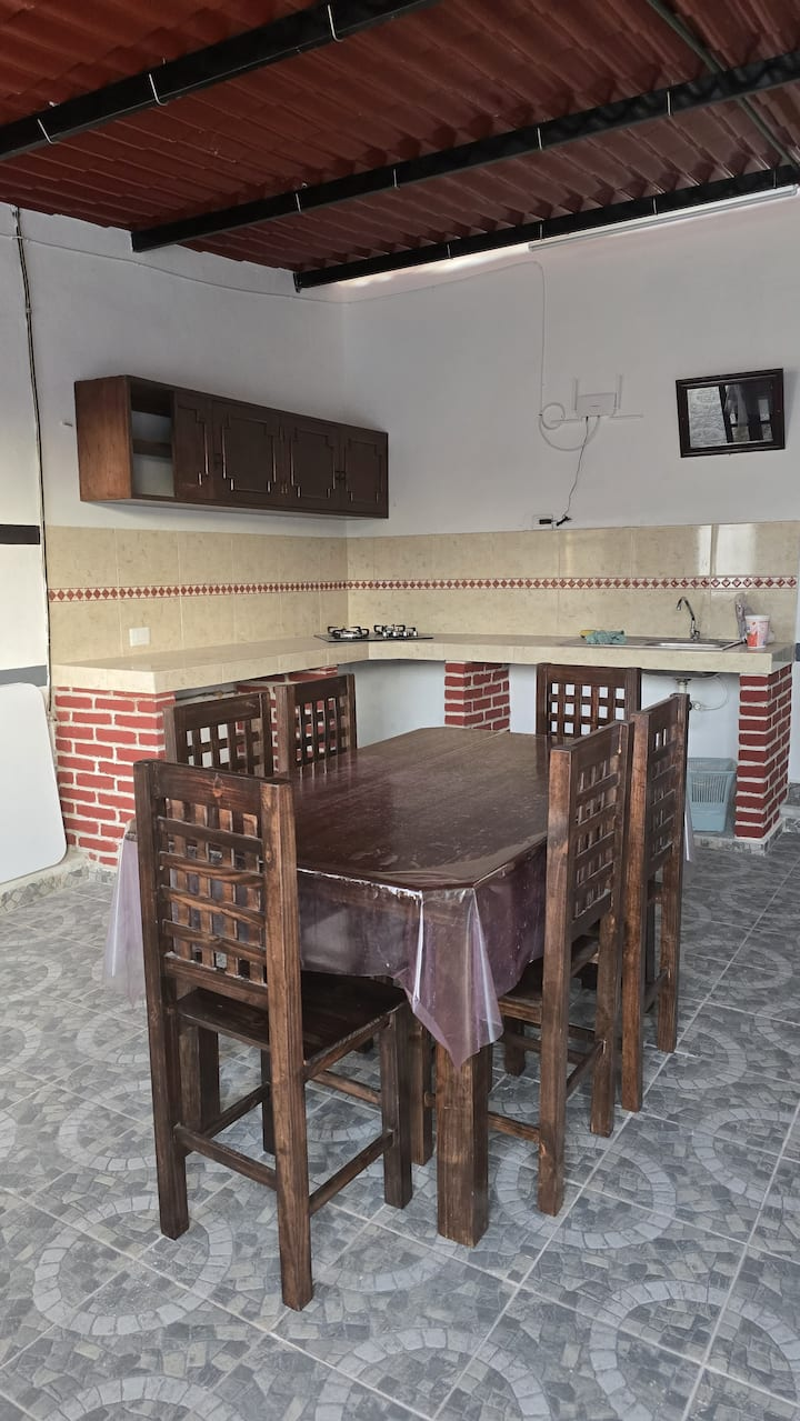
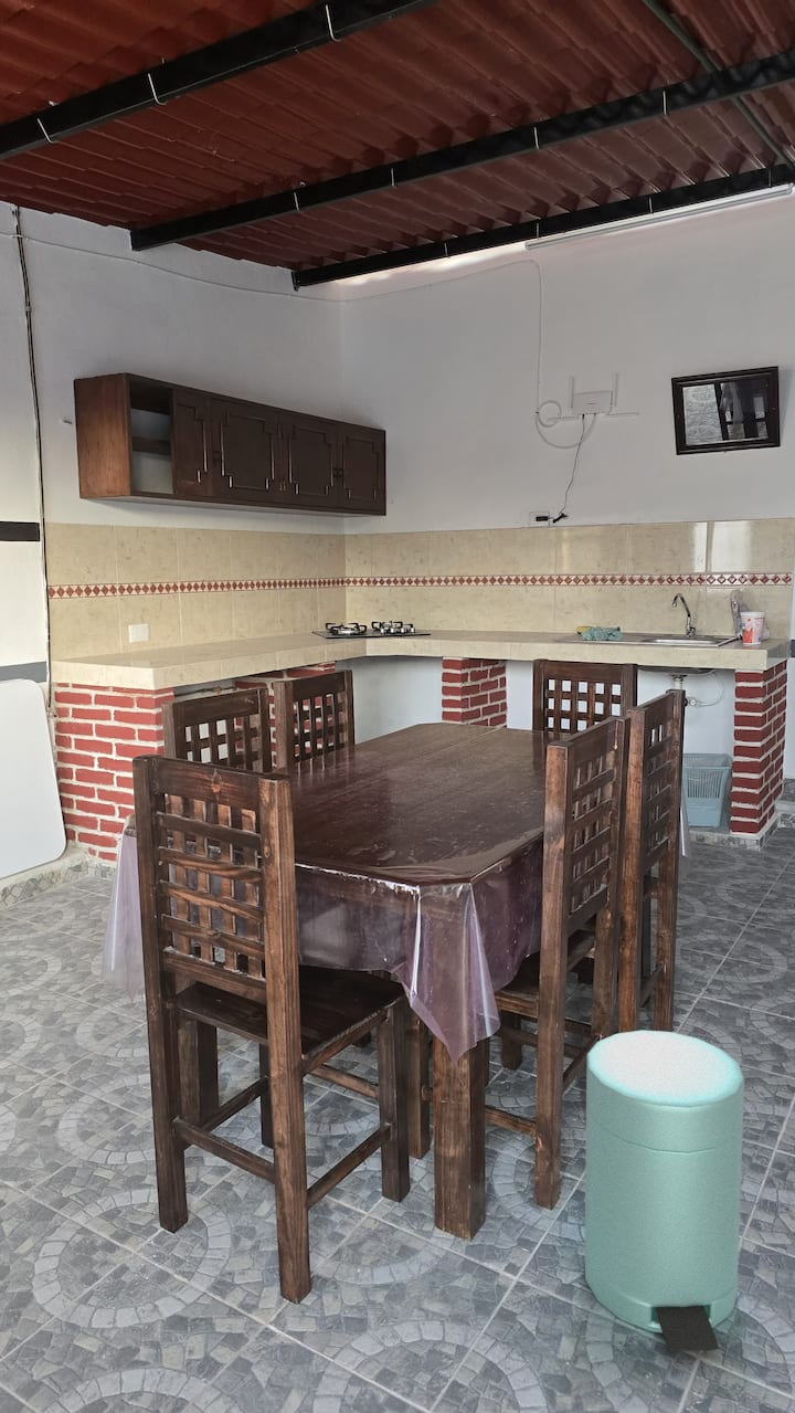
+ trash can [584,1030,745,1352]
